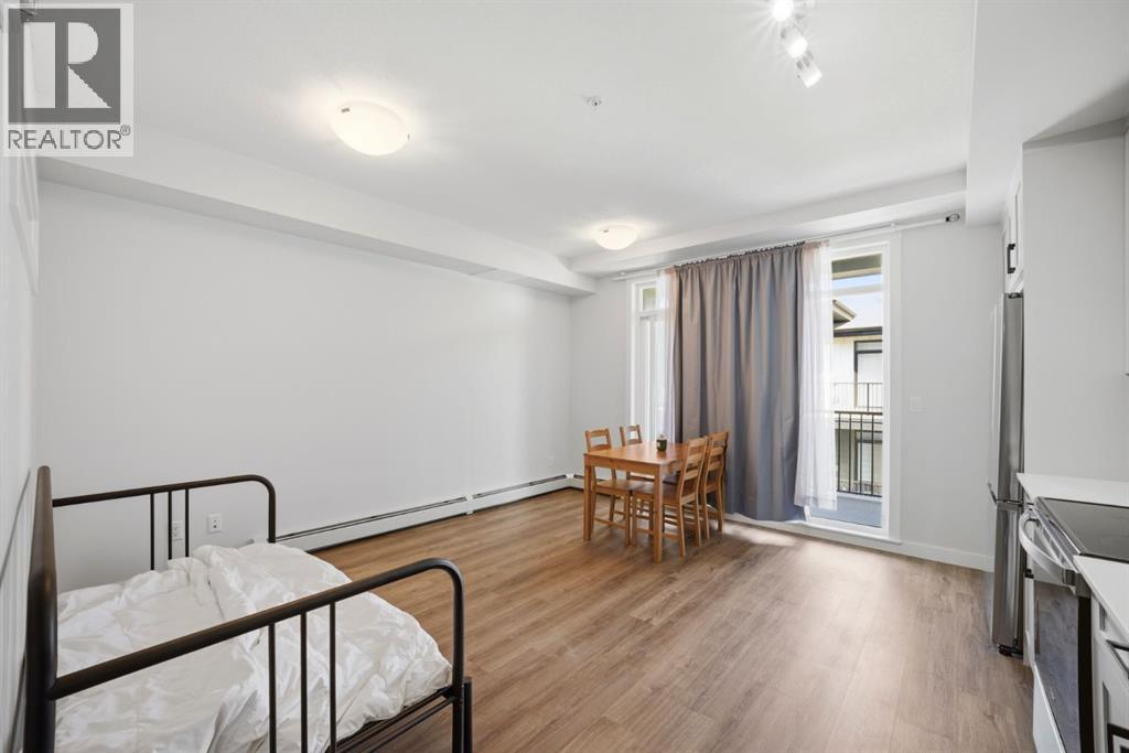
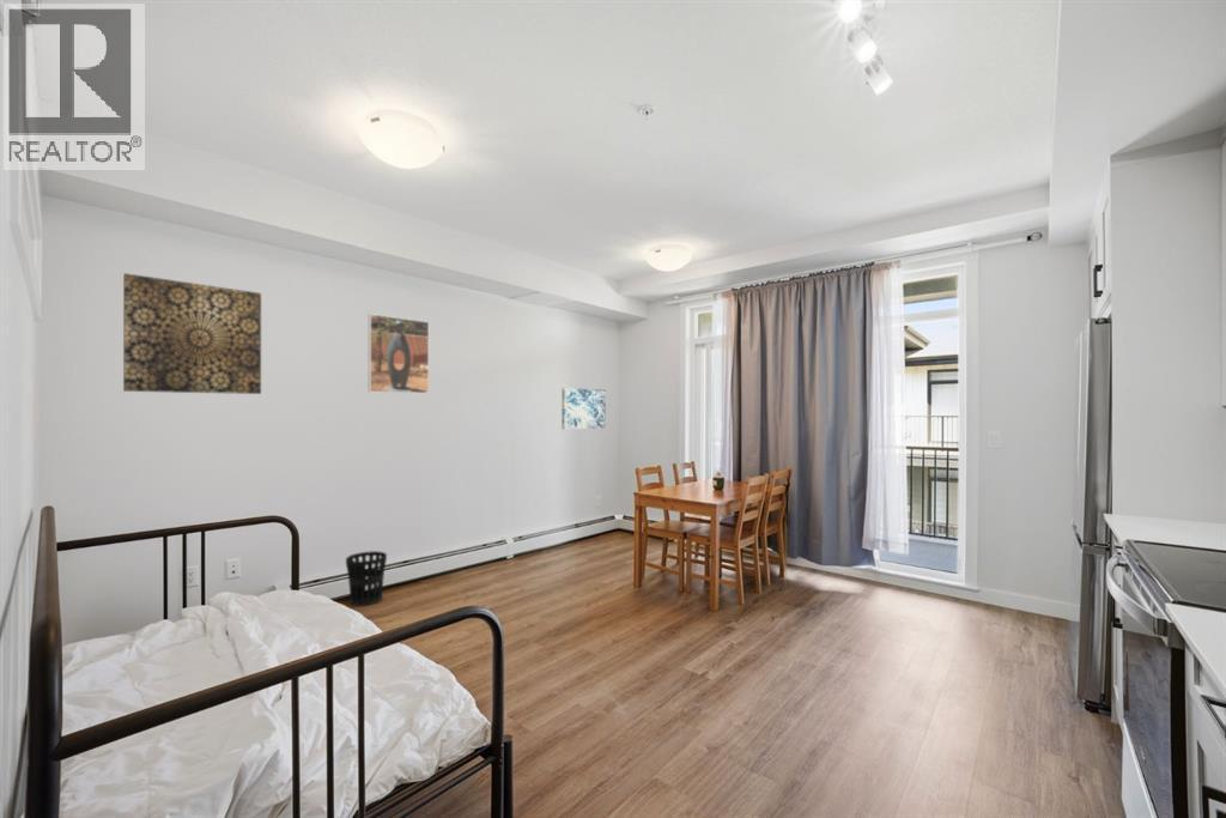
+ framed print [368,313,430,394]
+ wall art [560,387,607,430]
+ wastebasket [345,550,388,607]
+ wall art [122,272,262,395]
